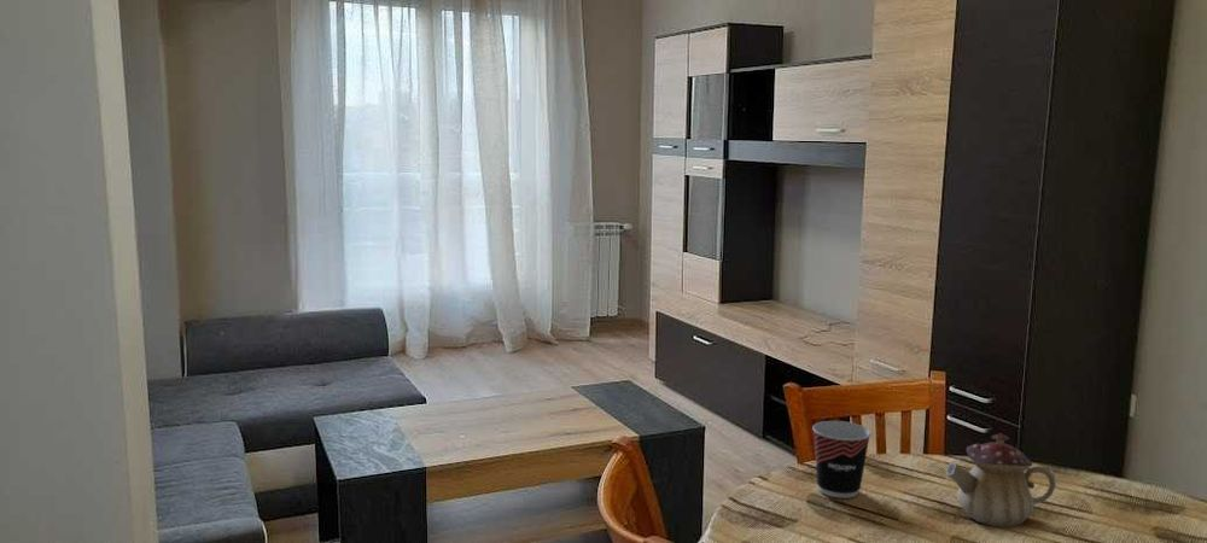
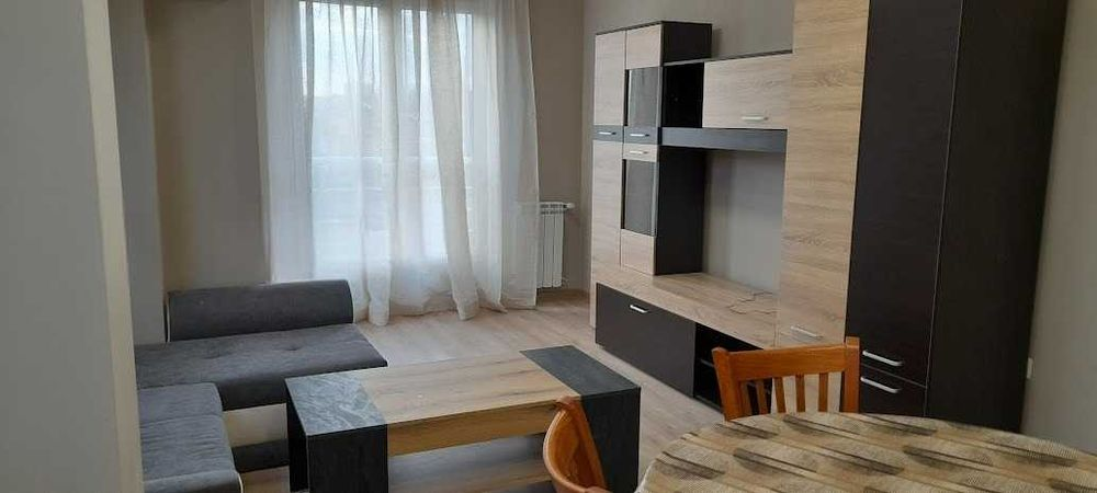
- teapot [945,432,1057,529]
- cup [811,420,873,500]
